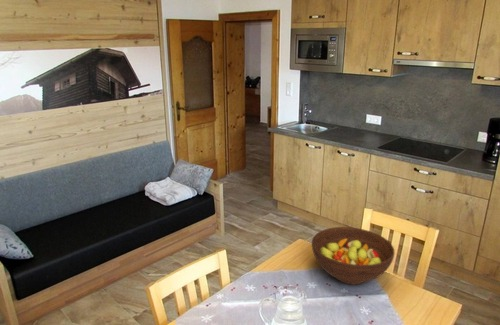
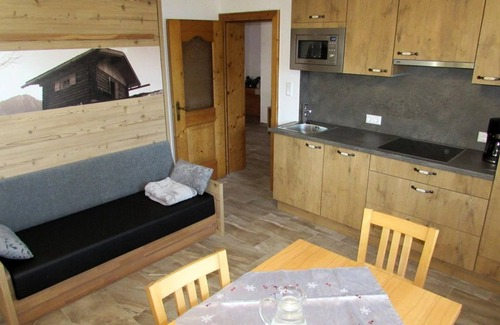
- fruit bowl [311,226,395,286]
